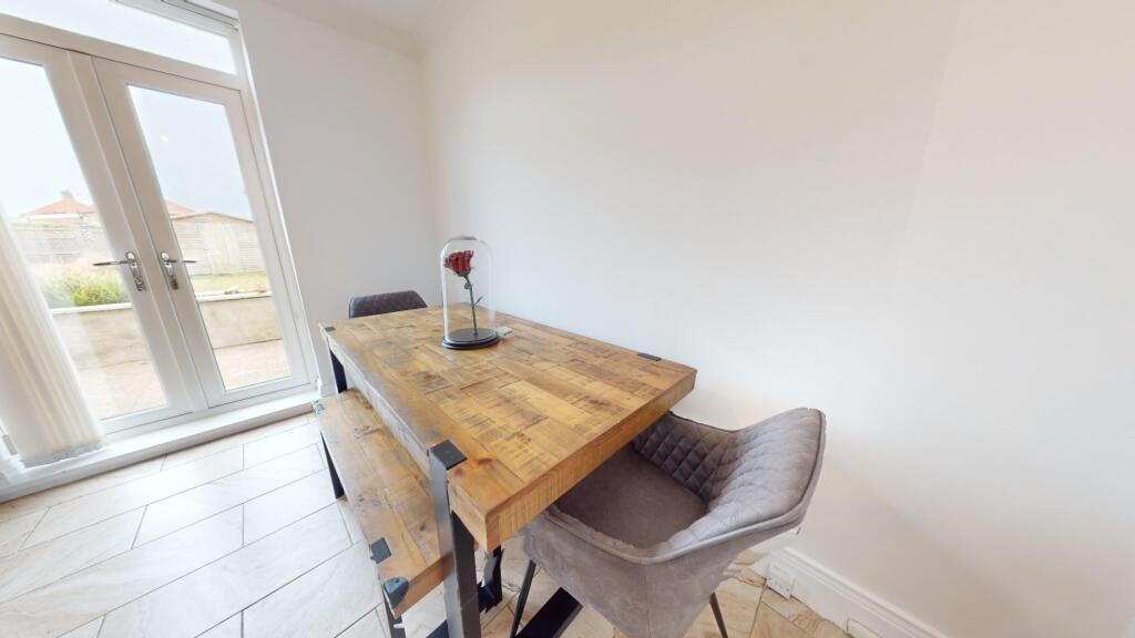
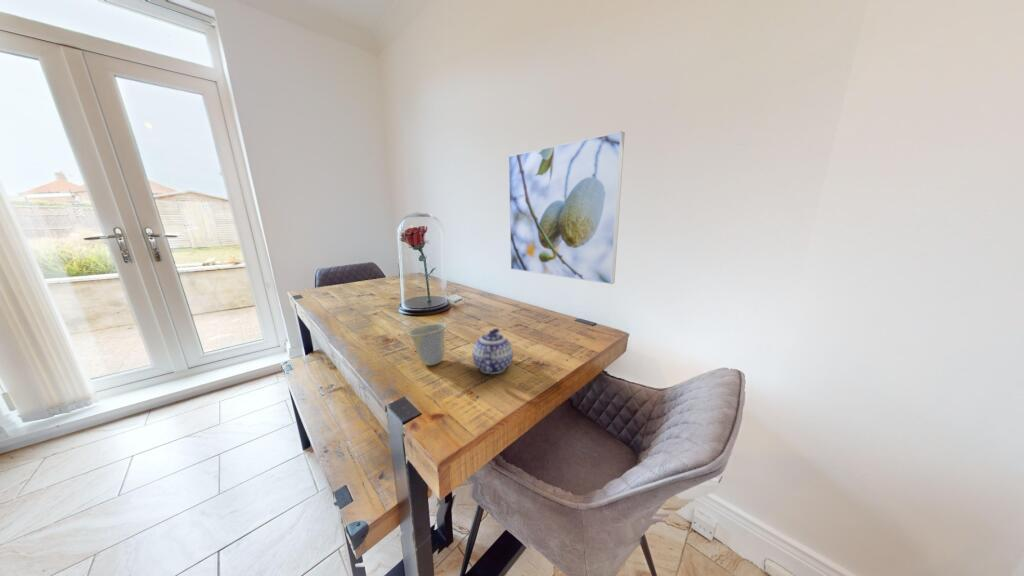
+ teapot [471,327,514,375]
+ cup [406,322,448,366]
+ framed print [507,130,626,285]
